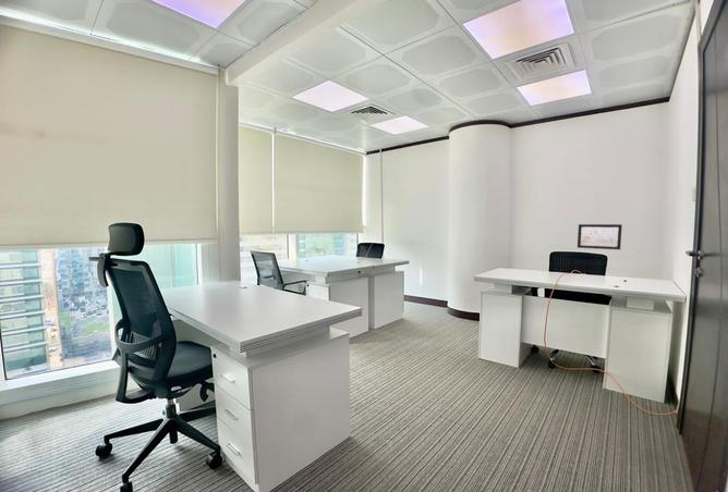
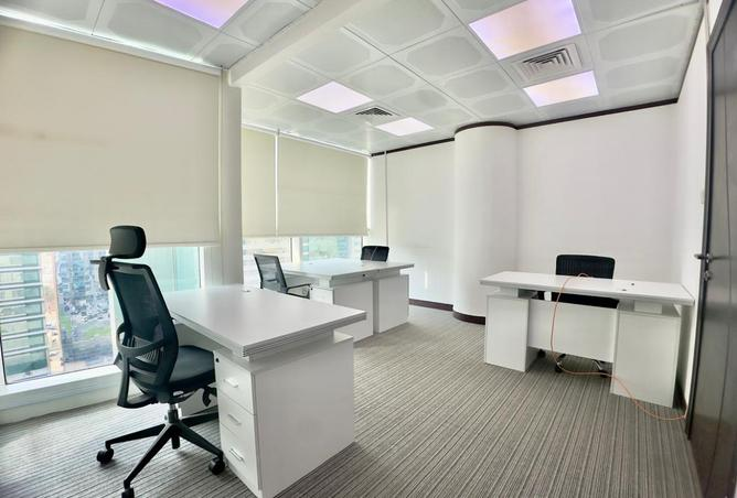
- wall art [577,223,623,250]
